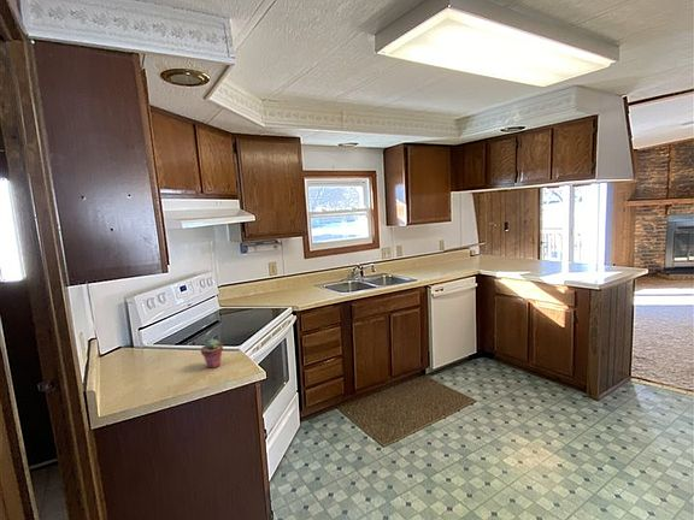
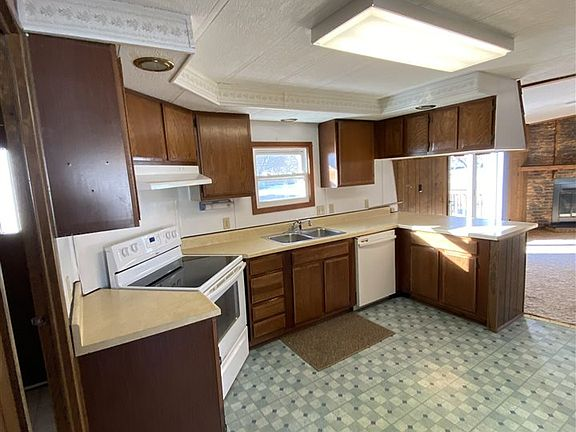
- potted succulent [200,338,224,370]
